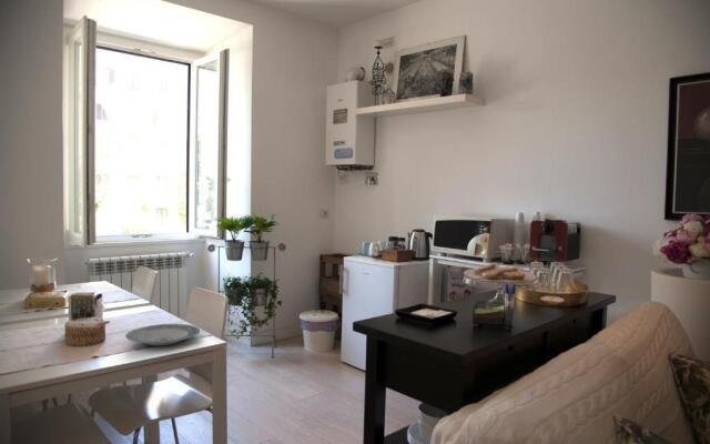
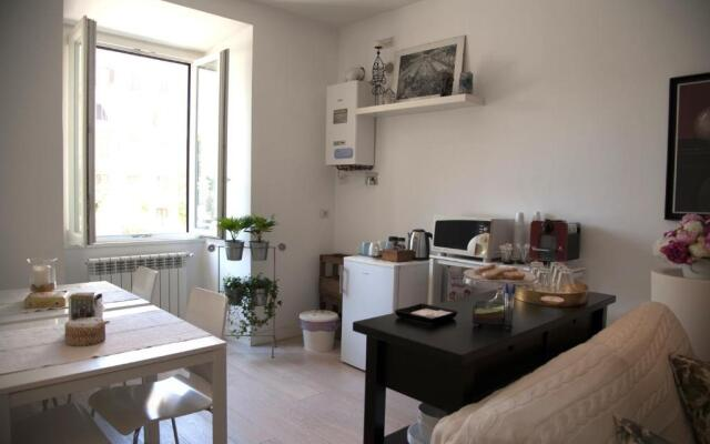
- plate [124,323,201,346]
